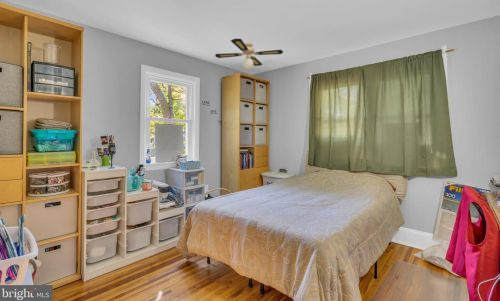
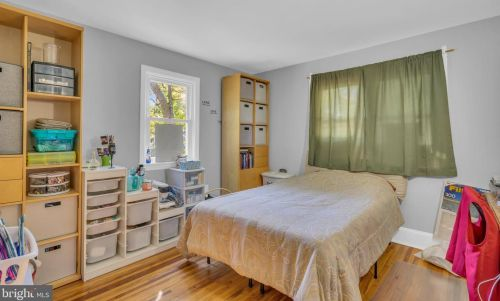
- ceiling fan [214,38,284,70]
